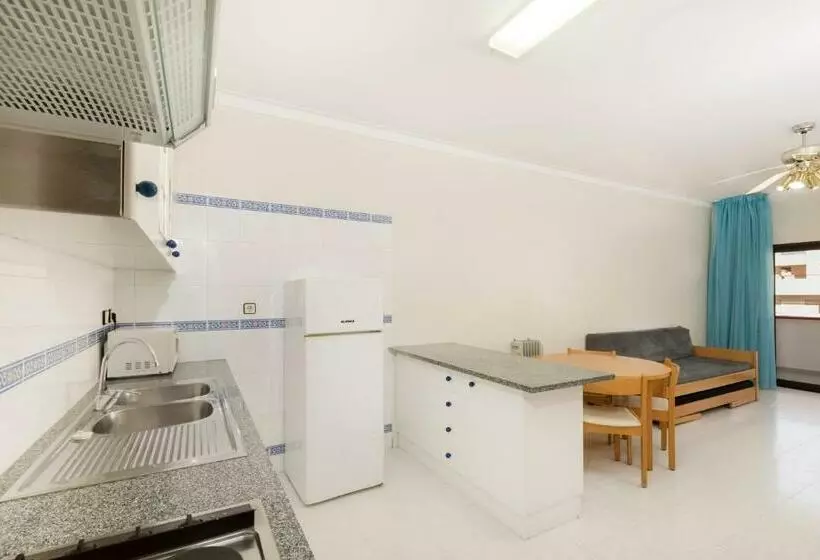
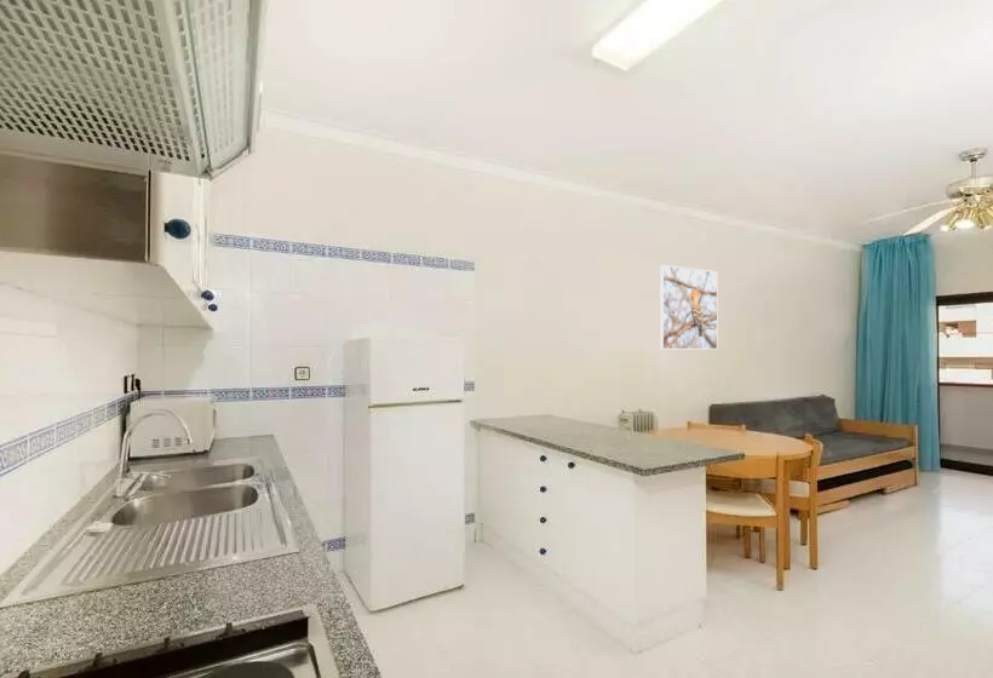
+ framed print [659,264,718,350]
